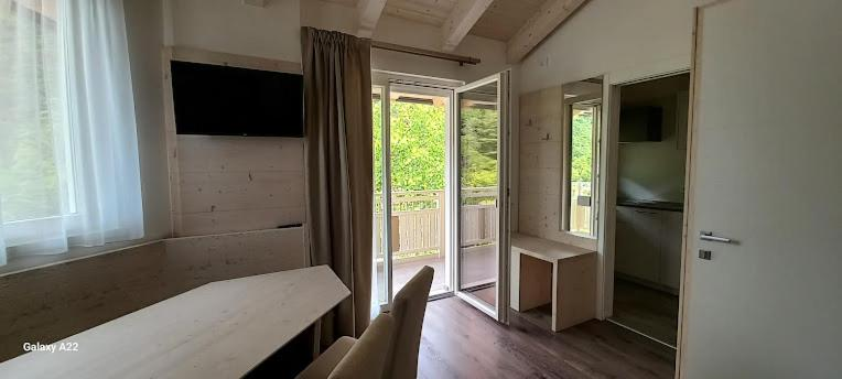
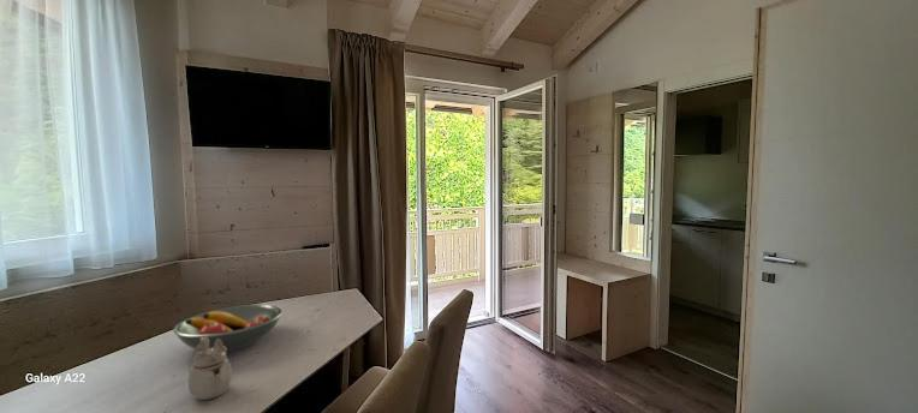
+ fruit bowl [172,304,284,352]
+ teapot [187,336,233,401]
